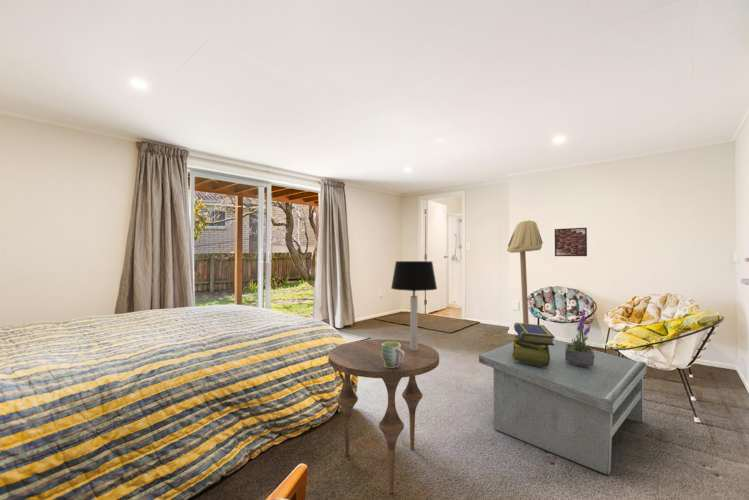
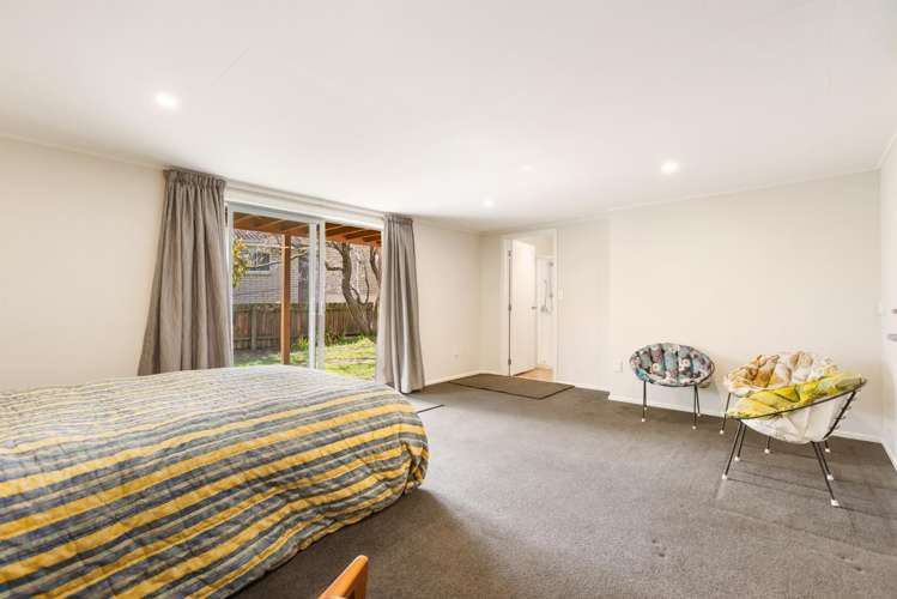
- floor lamp [506,219,544,324]
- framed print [554,227,588,257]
- potted plant [565,309,595,367]
- table lamp [390,260,438,350]
- mug [382,342,405,368]
- side table [327,338,440,494]
- stack of books [512,322,556,367]
- coffee table [478,338,648,476]
